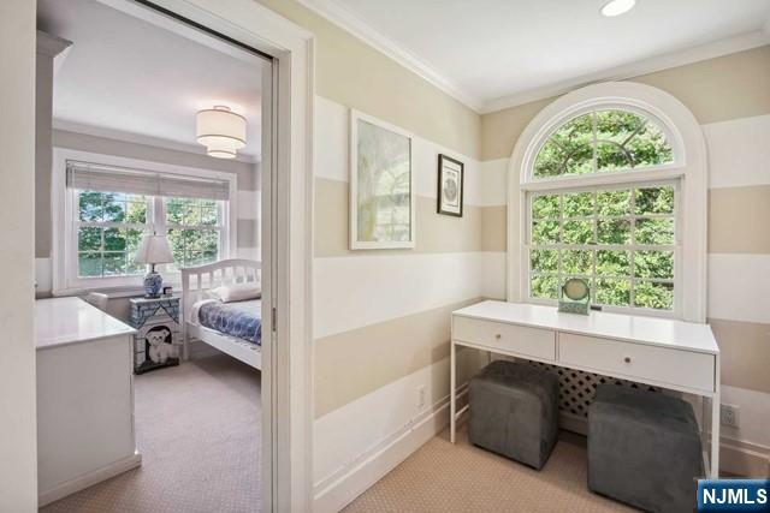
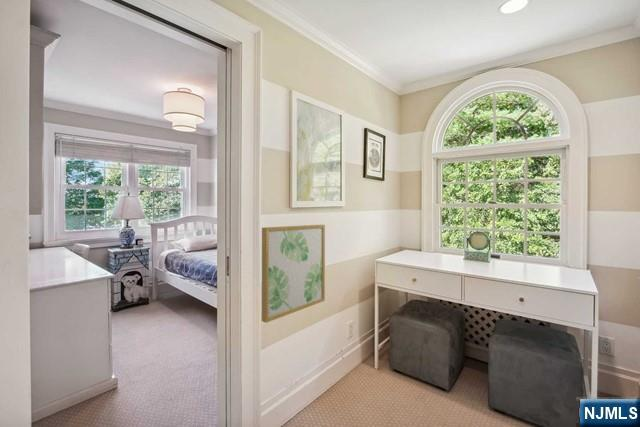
+ wall art [261,224,326,324]
